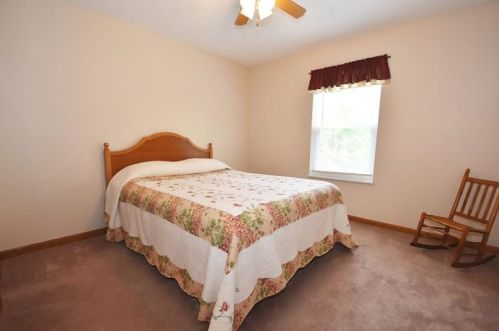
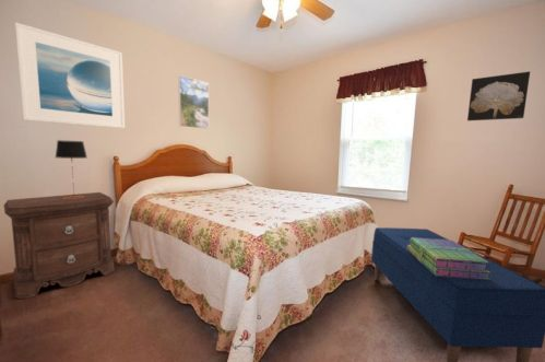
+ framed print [177,74,210,130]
+ bench [370,226,545,362]
+ nightstand [2,191,116,300]
+ table lamp [55,139,88,199]
+ wall art [466,70,531,121]
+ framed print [14,22,126,129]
+ stack of books [407,237,491,280]
